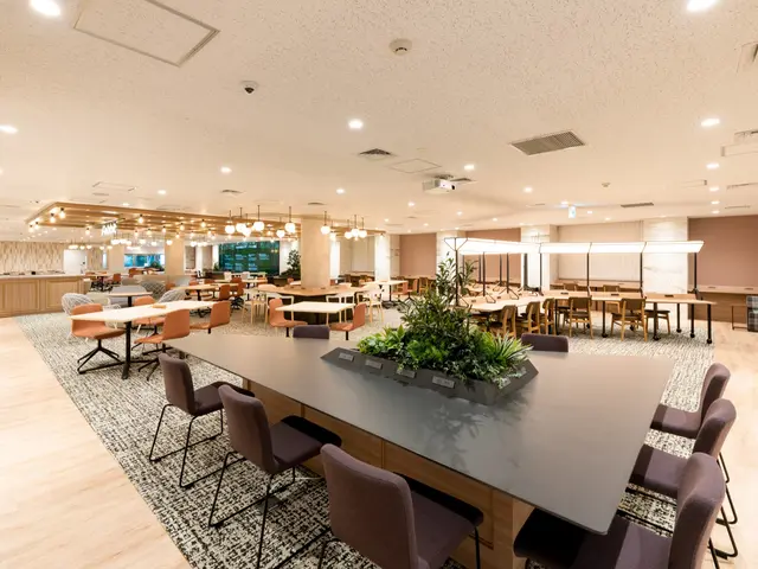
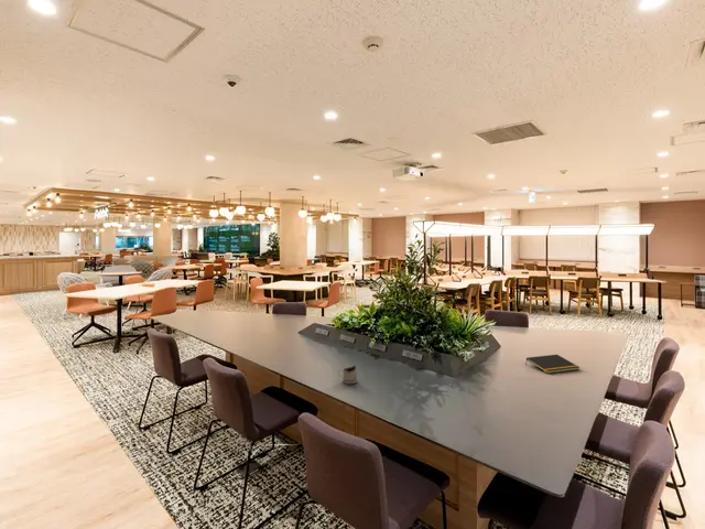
+ notepad [524,354,581,375]
+ tea glass holder [337,365,358,385]
